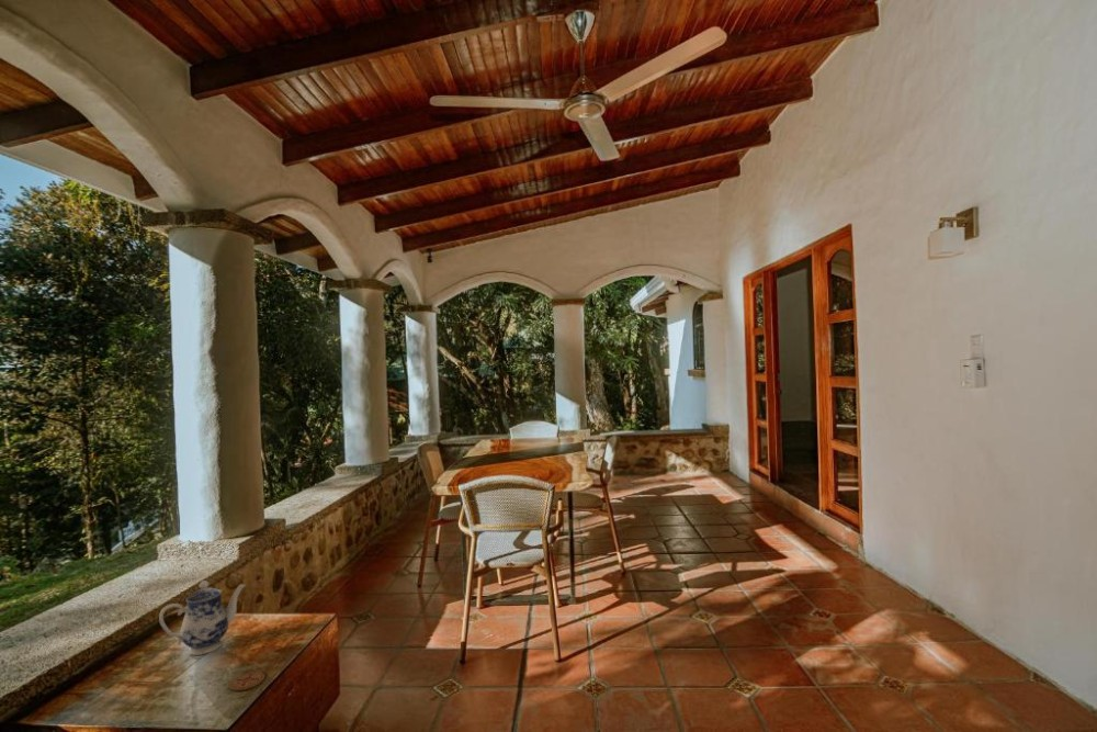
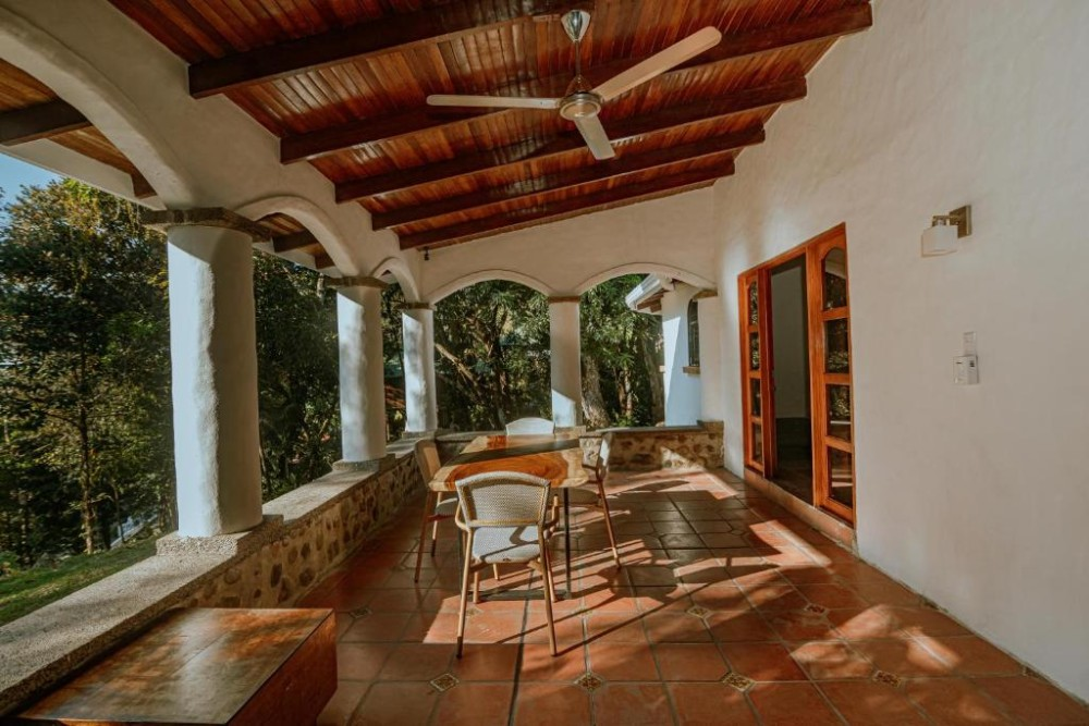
- coaster [228,671,265,691]
- teapot [158,579,247,656]
